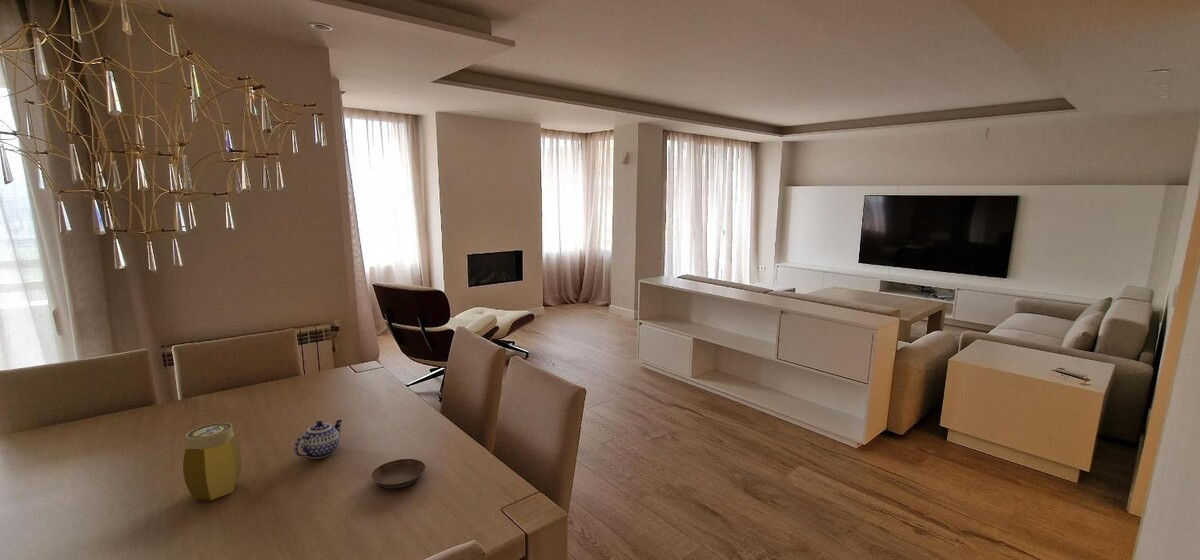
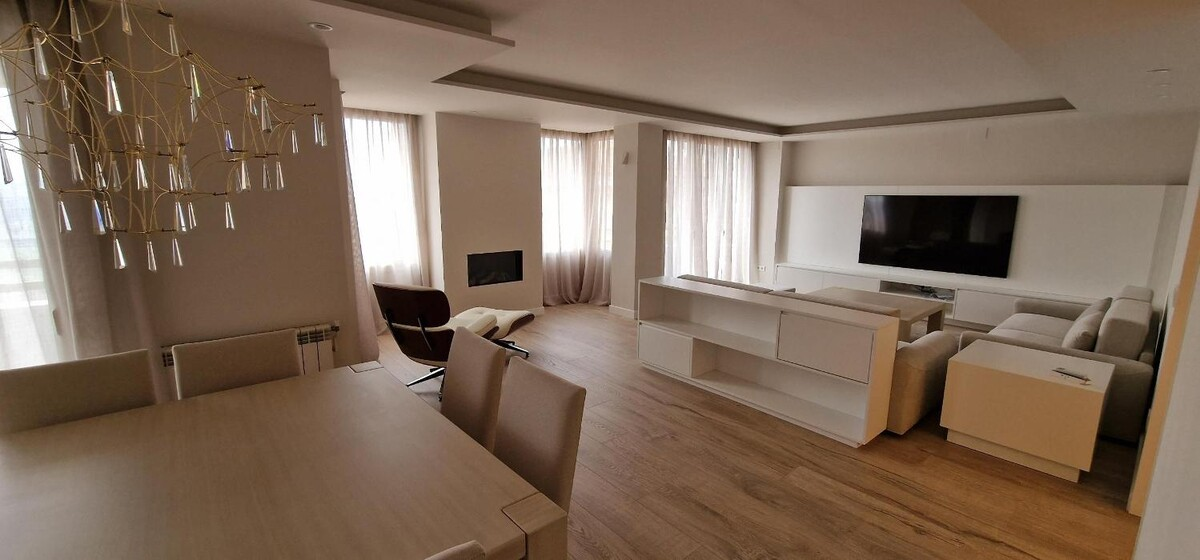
- saucer [370,458,427,489]
- jar [182,422,242,501]
- teapot [293,418,344,460]
